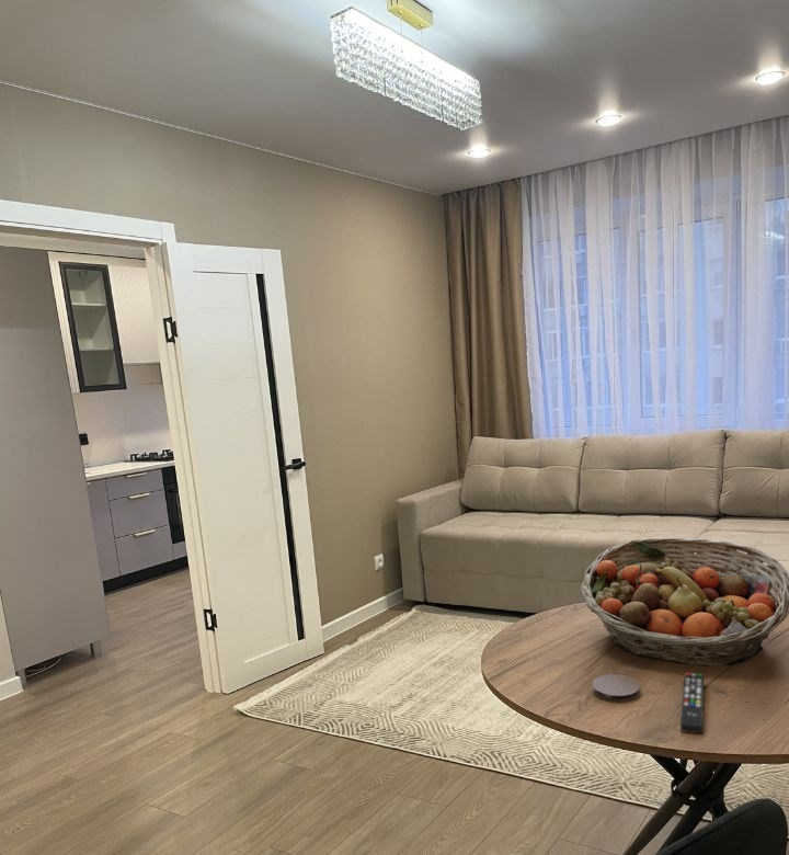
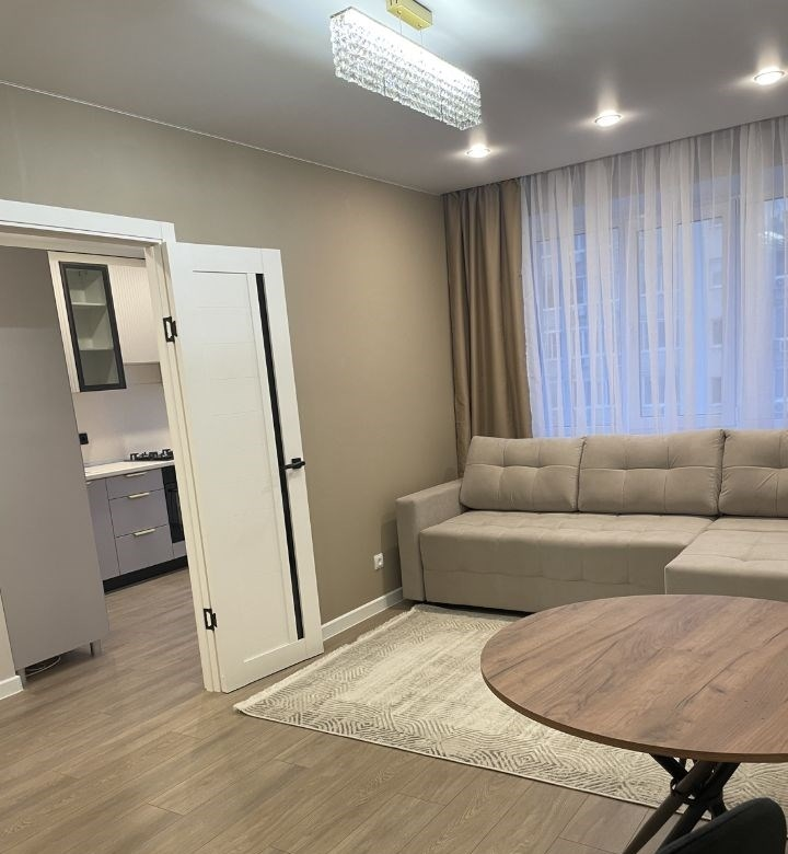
- fruit basket [580,537,789,668]
- remote control [679,671,705,734]
- coaster [592,673,641,703]
